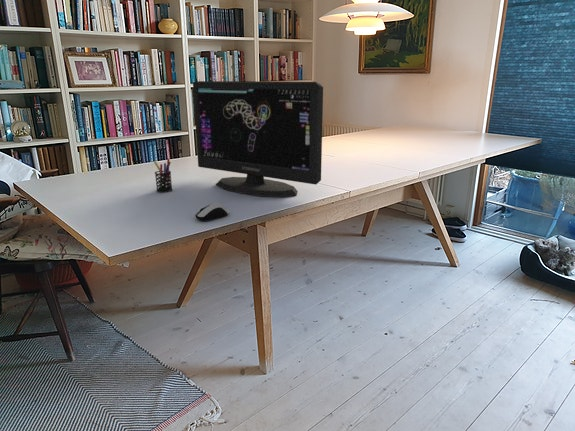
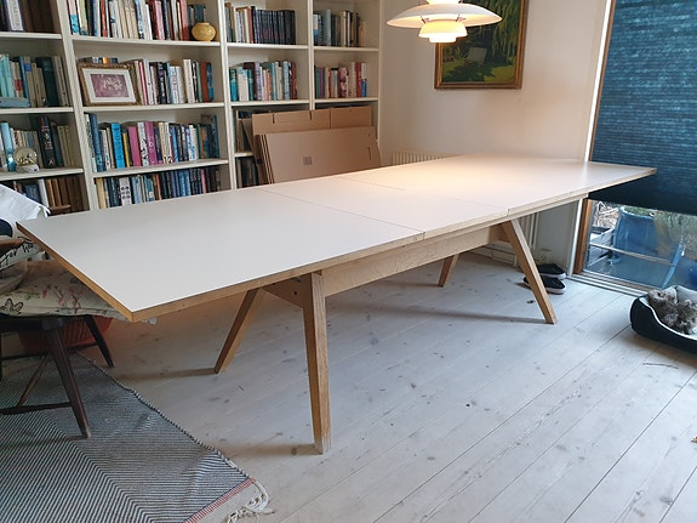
- pen holder [153,158,174,193]
- computer monitor [192,80,324,198]
- computer mouse [194,203,230,222]
